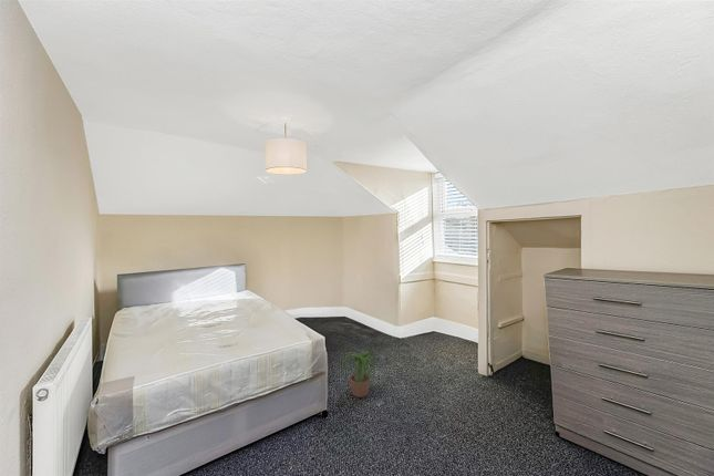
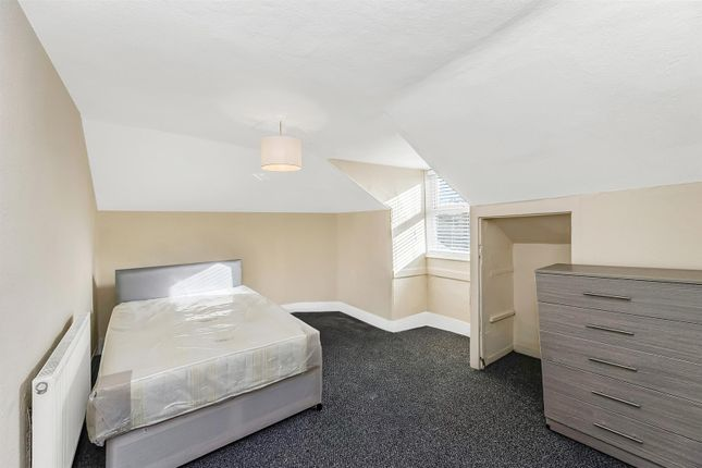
- potted plant [340,350,379,399]
